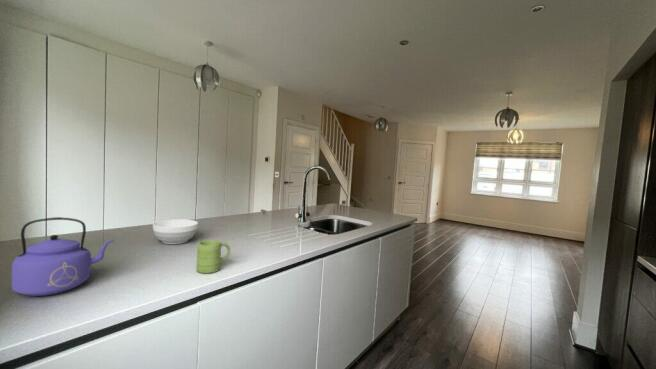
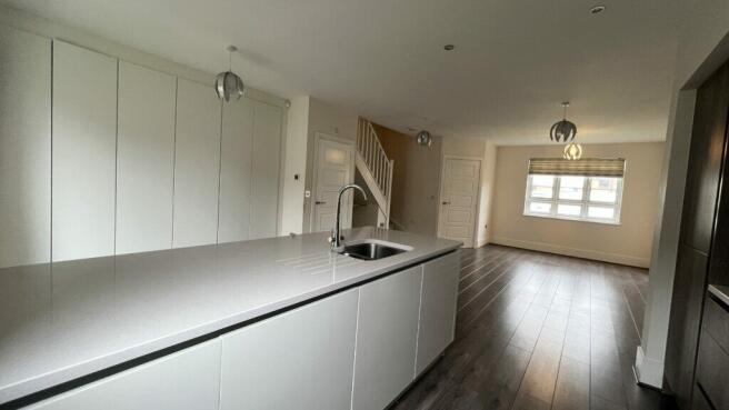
- bowl [152,218,199,245]
- mug [195,239,231,274]
- kettle [11,216,115,297]
